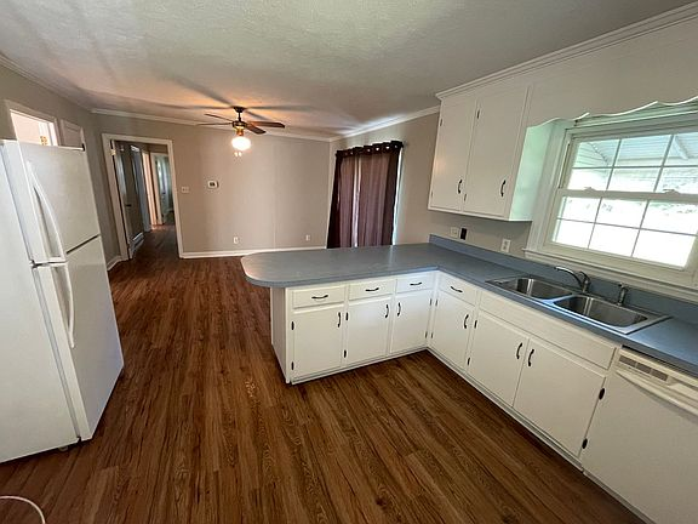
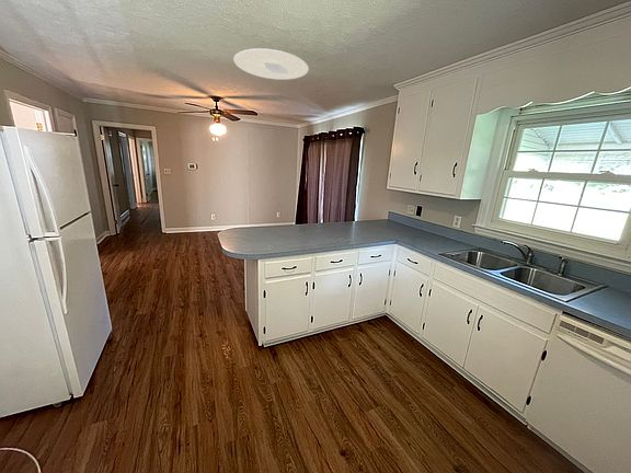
+ ceiling light [233,47,310,81]
